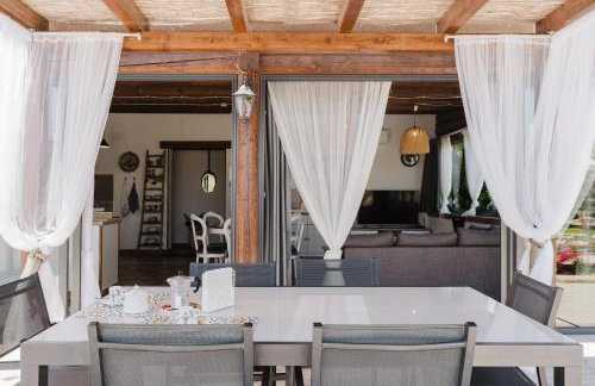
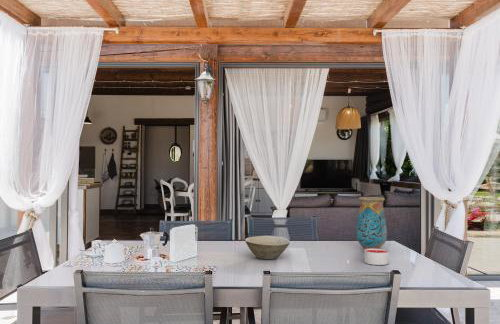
+ vase [355,196,388,250]
+ candle [363,248,390,266]
+ bowl [244,235,291,260]
